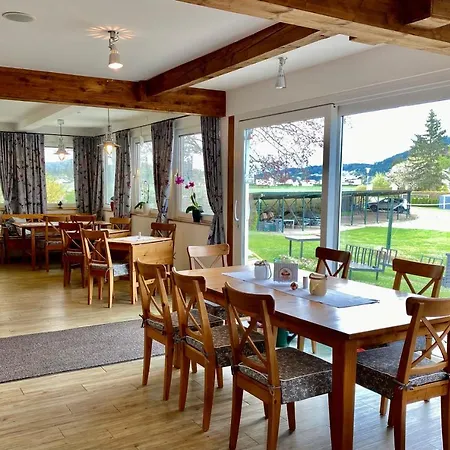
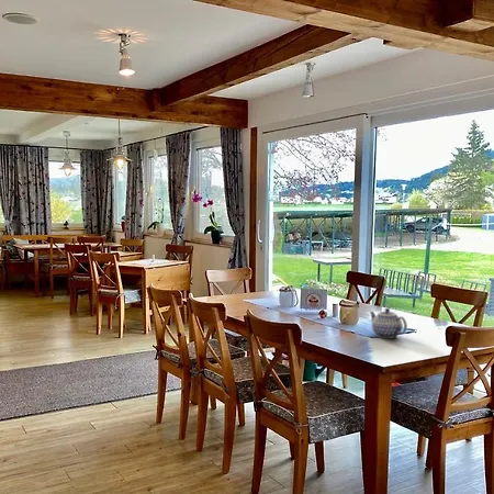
+ teapot [369,307,408,339]
